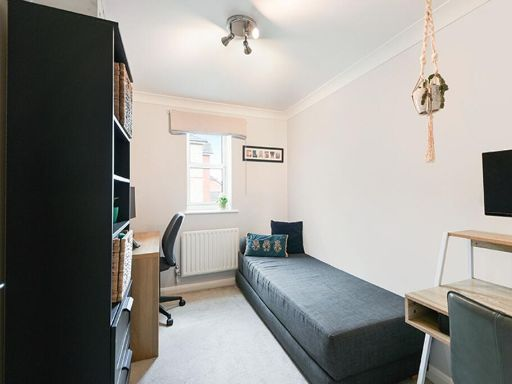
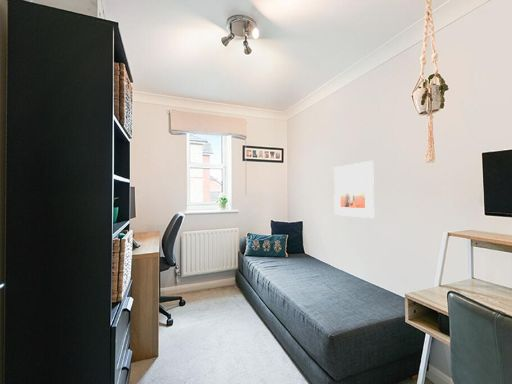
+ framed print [333,160,375,219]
